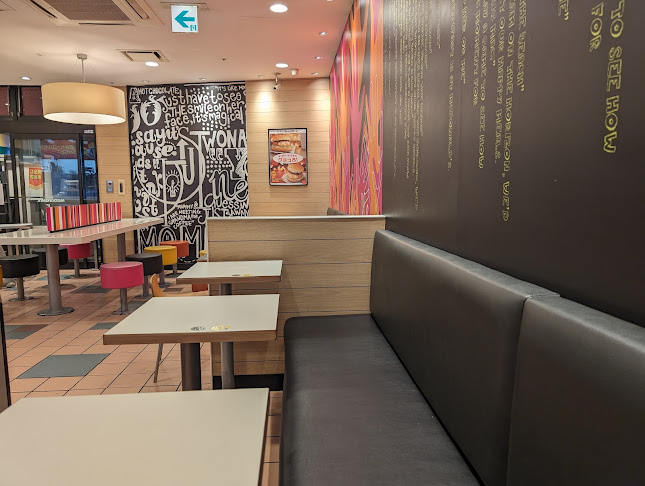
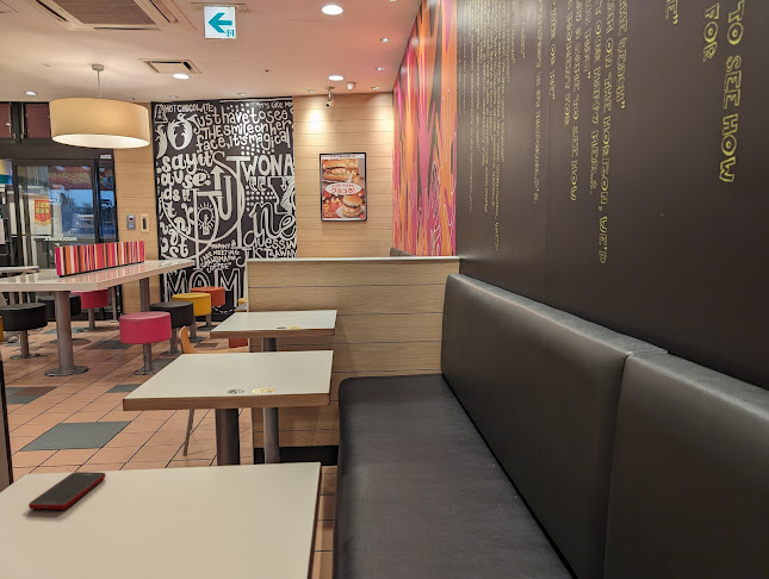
+ cell phone [27,471,107,511]
